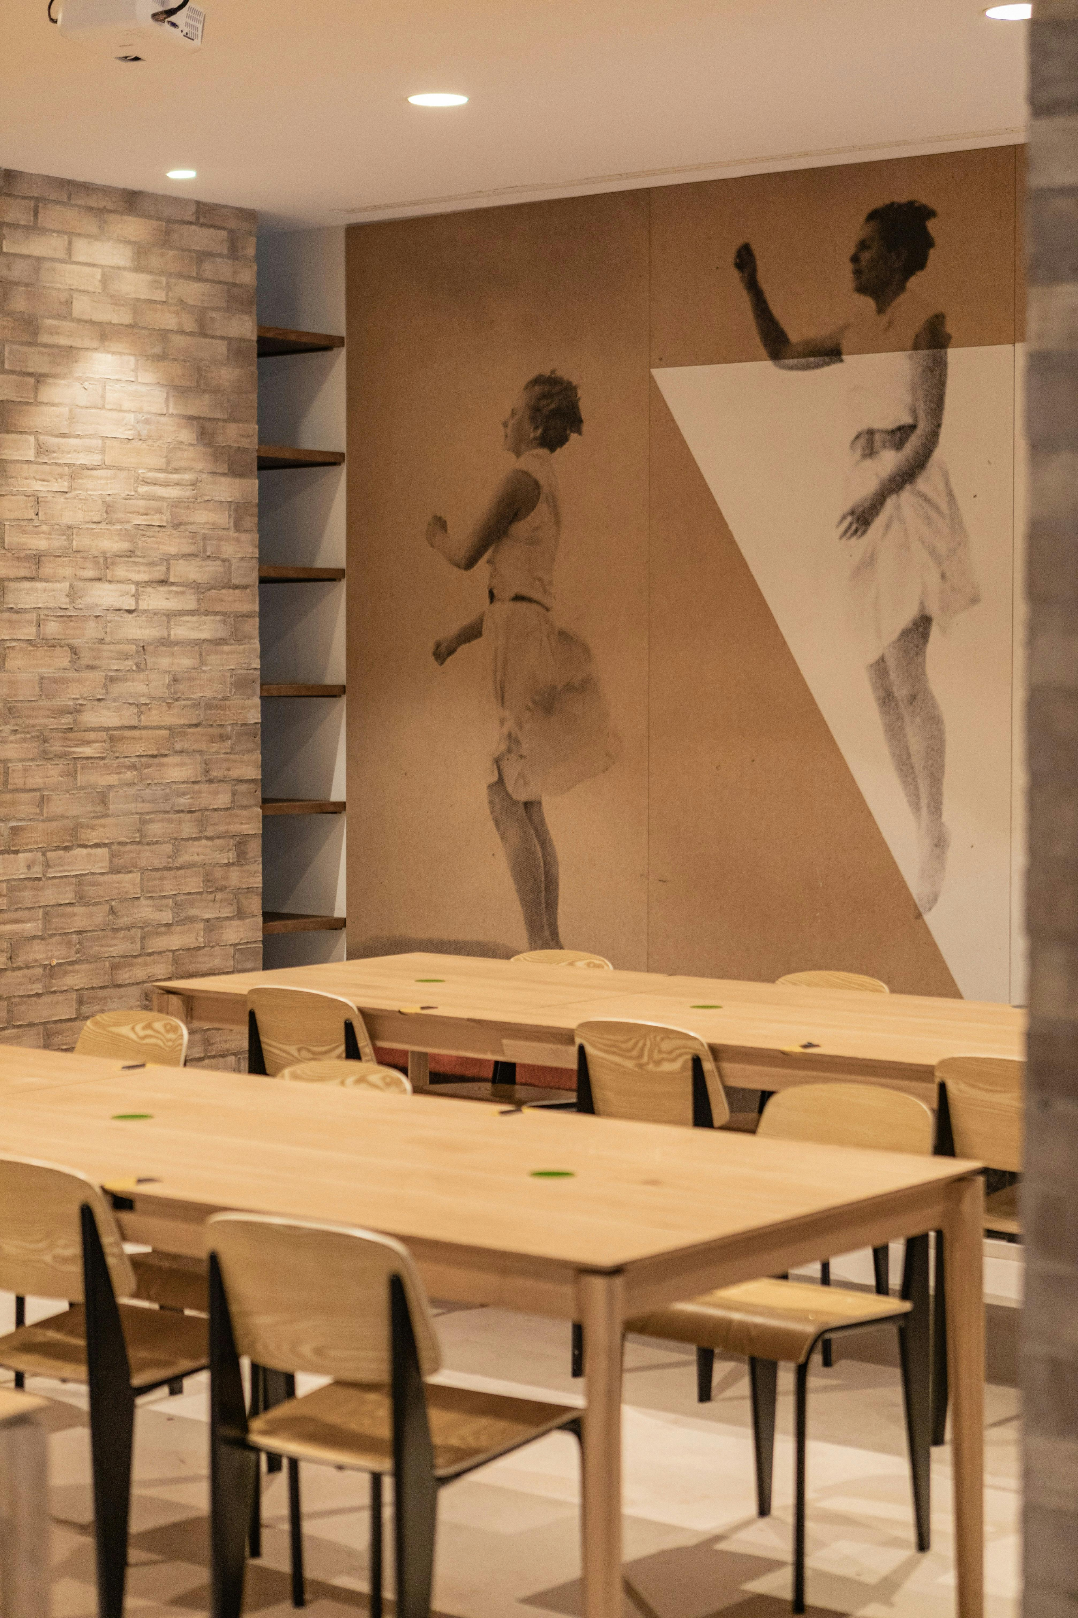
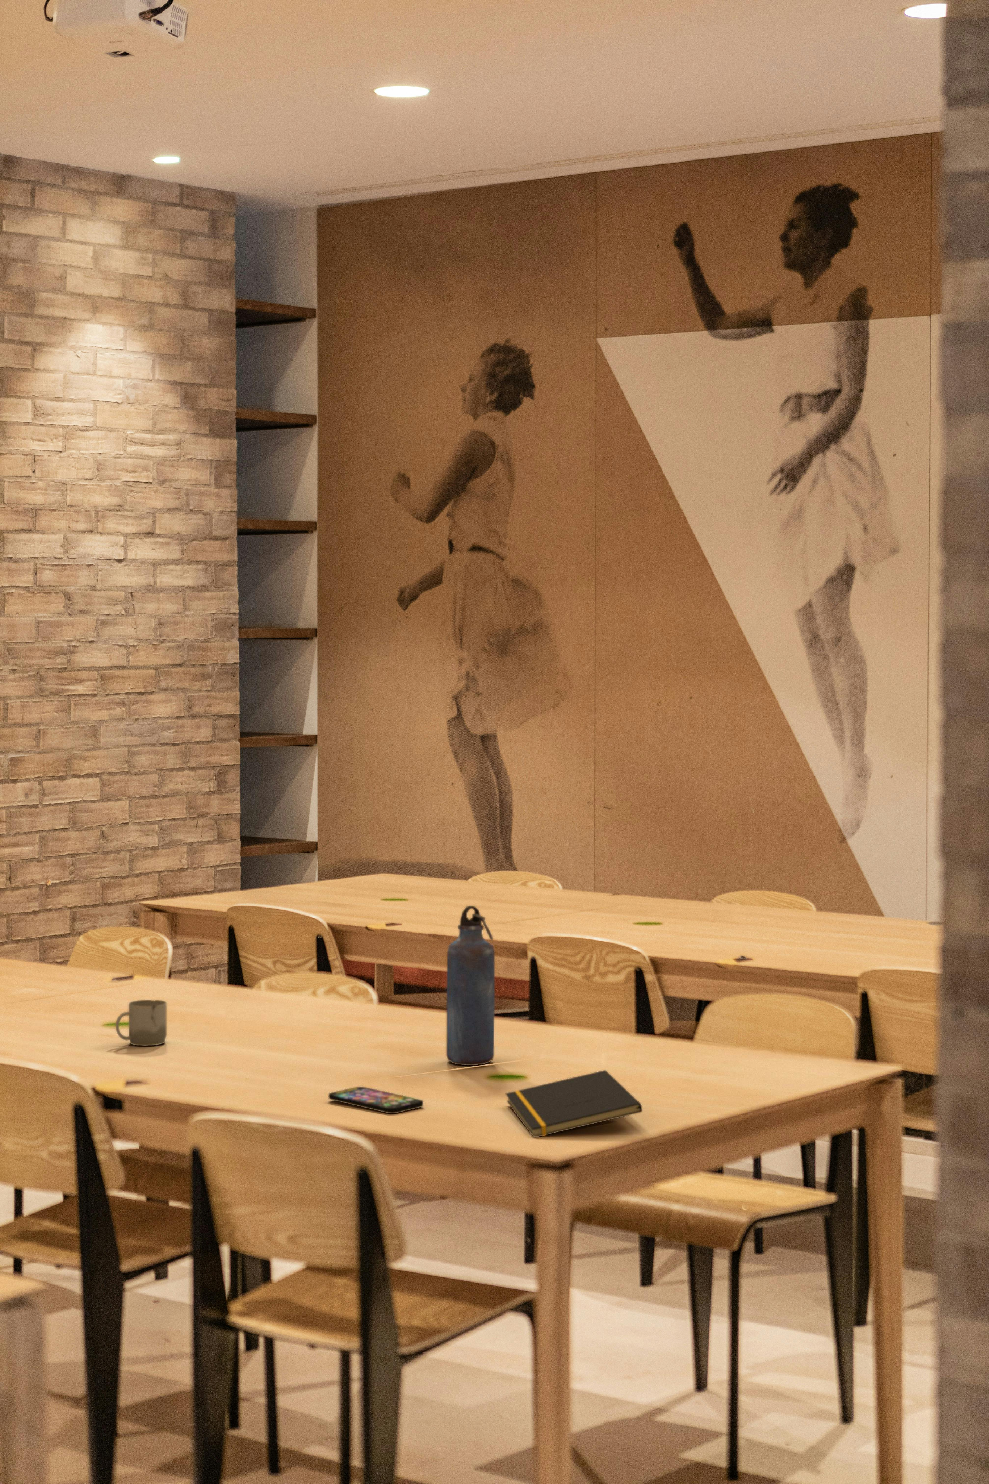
+ smartphone [328,1086,424,1114]
+ cup [115,999,167,1046]
+ water bottle [446,905,494,1066]
+ notepad [506,1070,642,1137]
